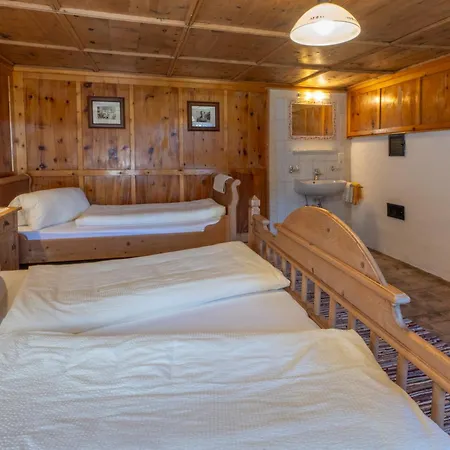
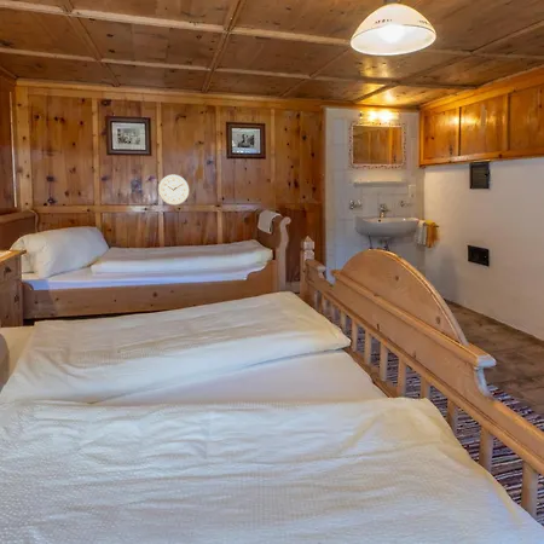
+ wall clock [157,173,190,207]
